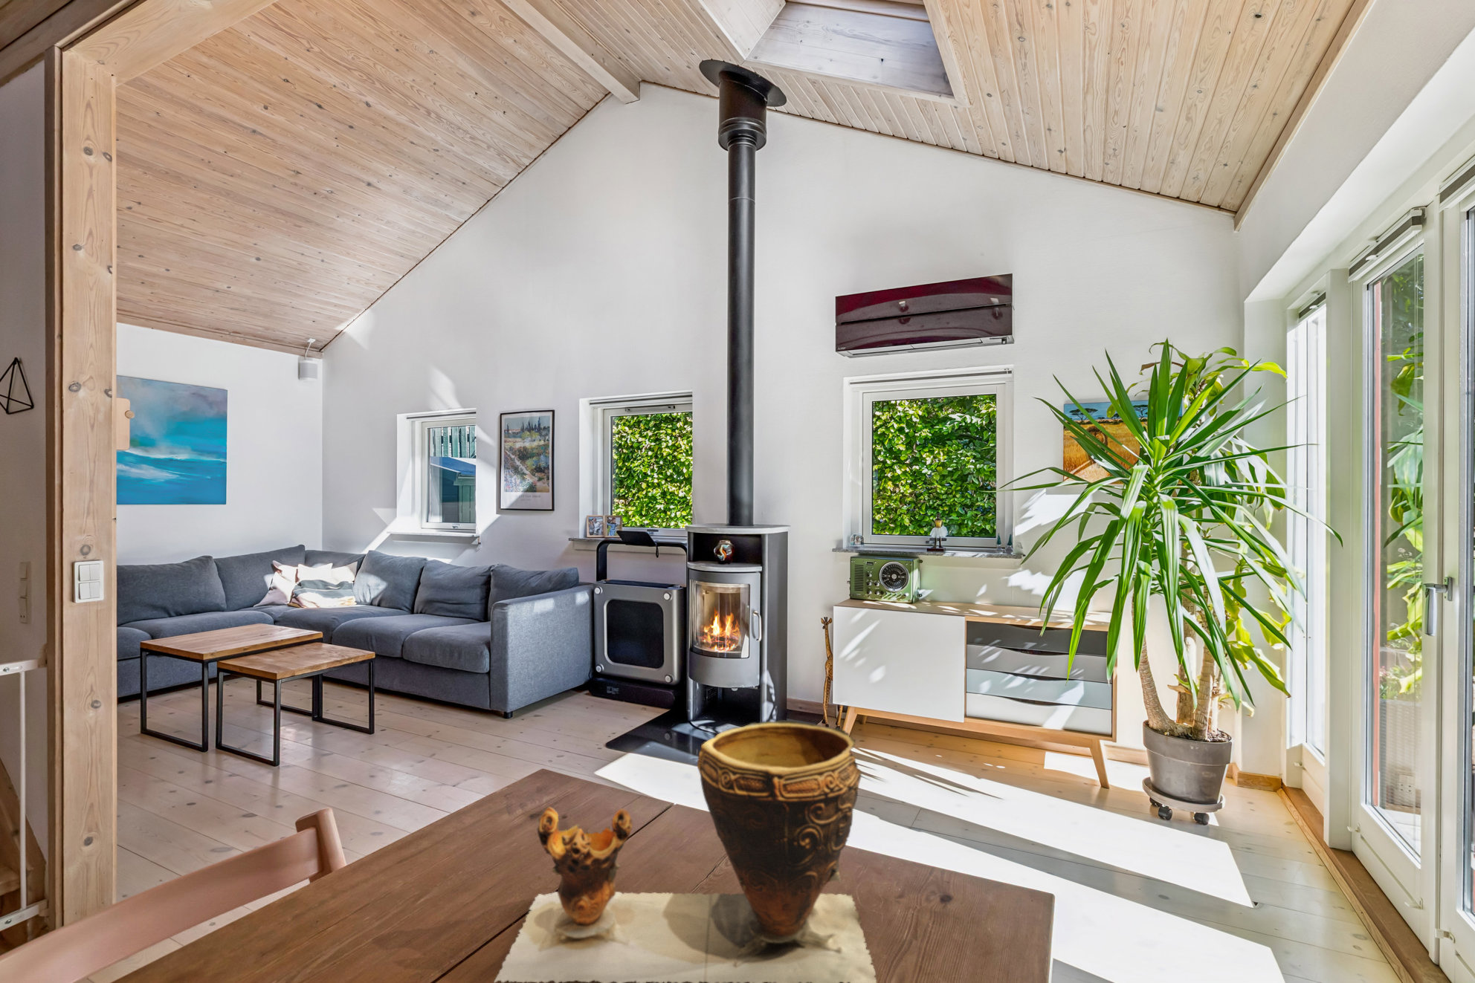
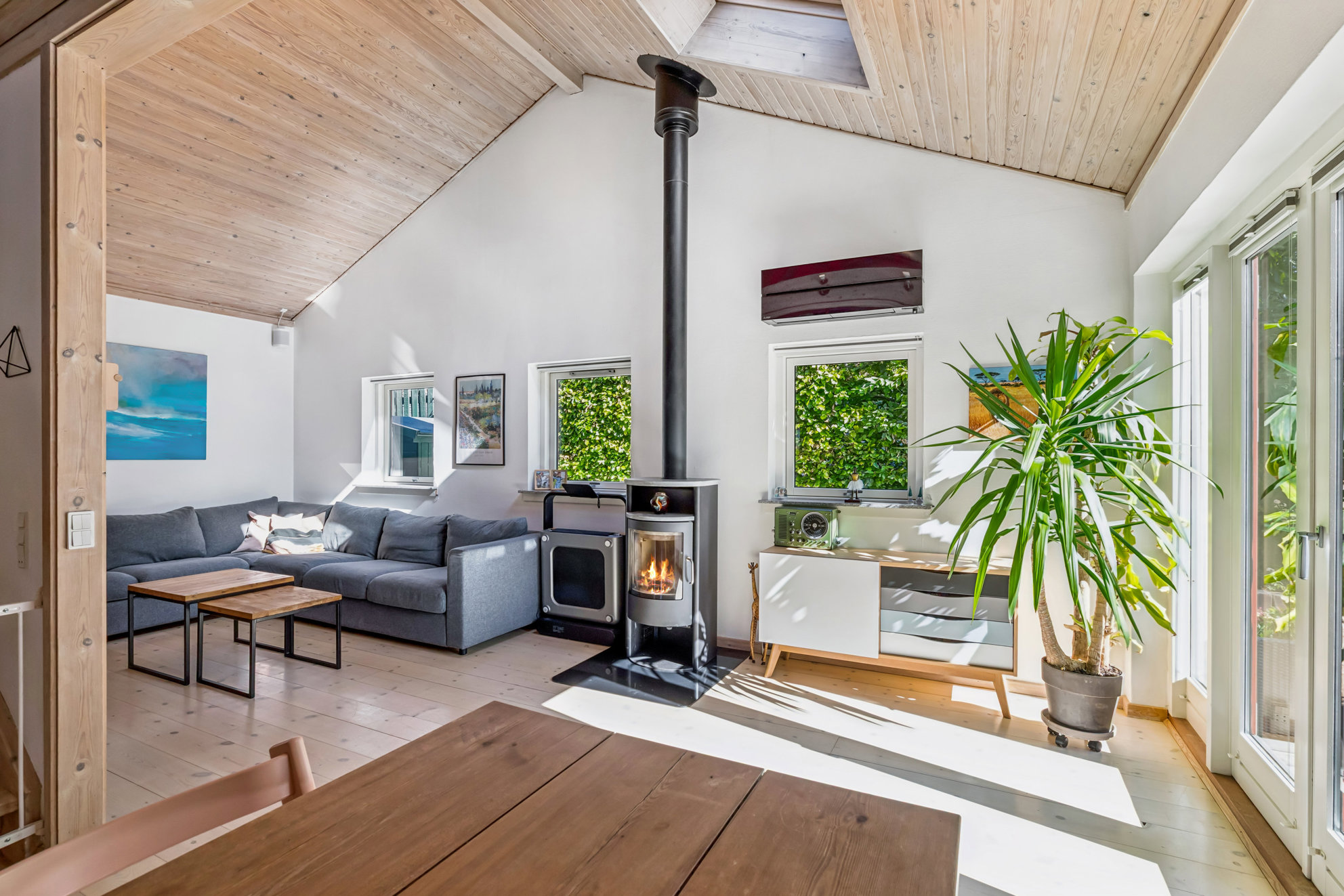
- clay pot [493,720,877,983]
